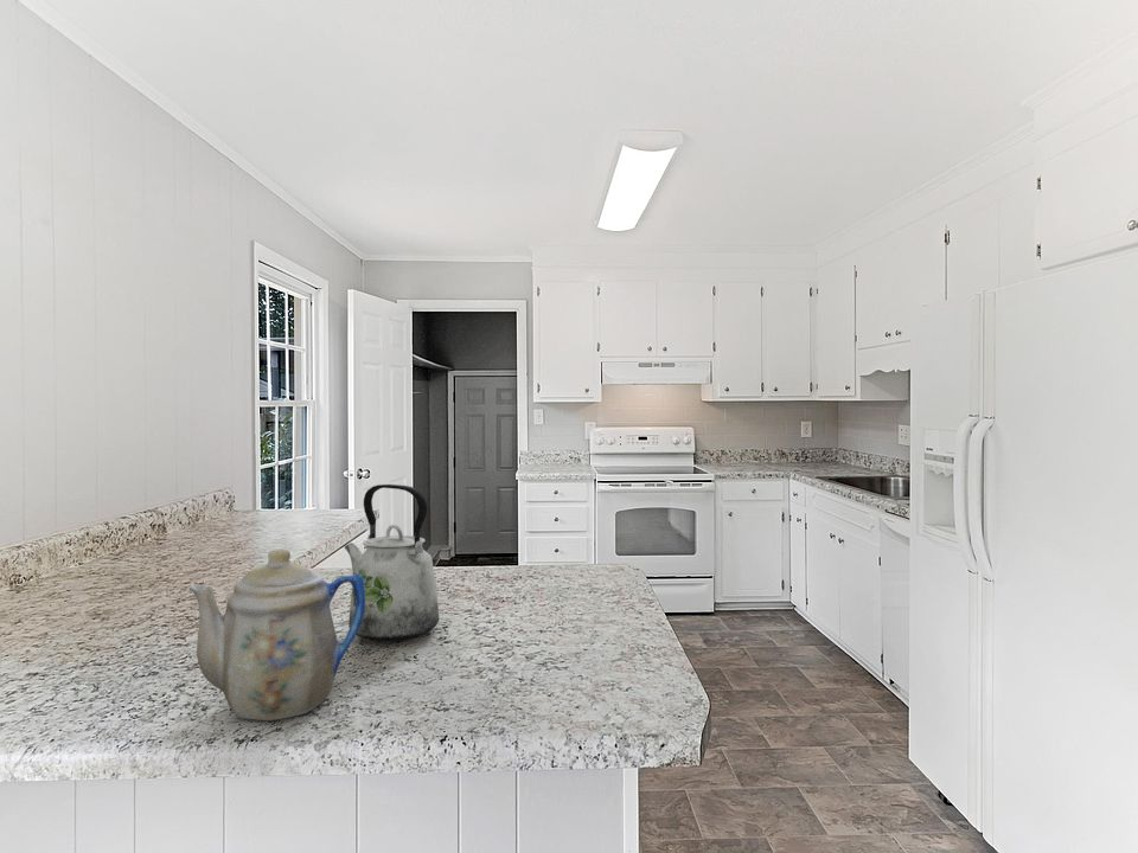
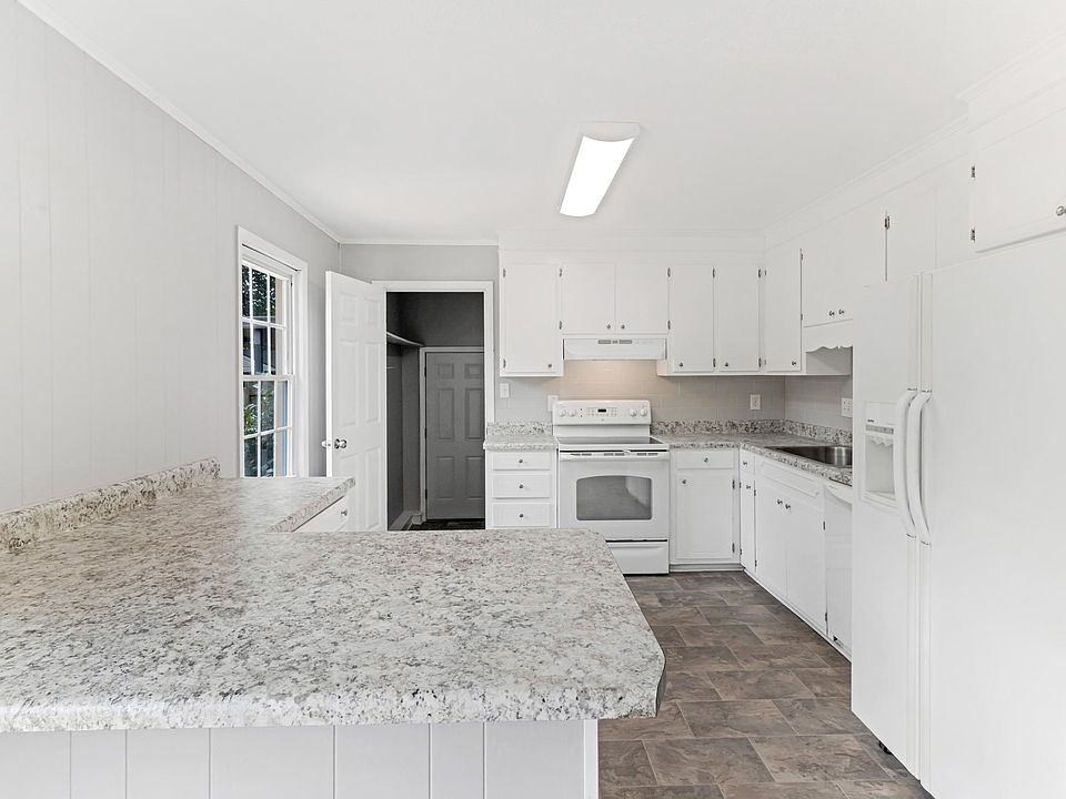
- teapot [188,547,365,721]
- kettle [344,483,440,642]
